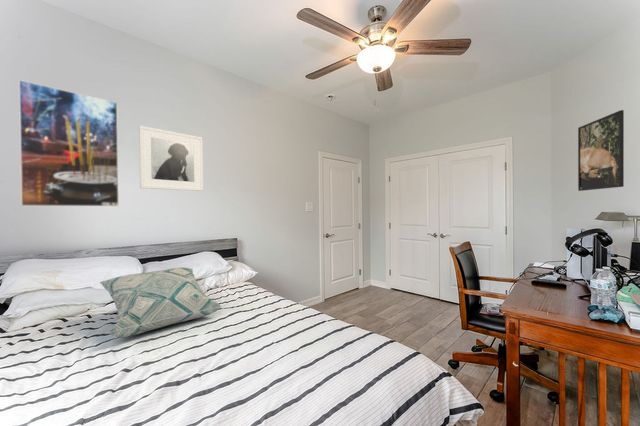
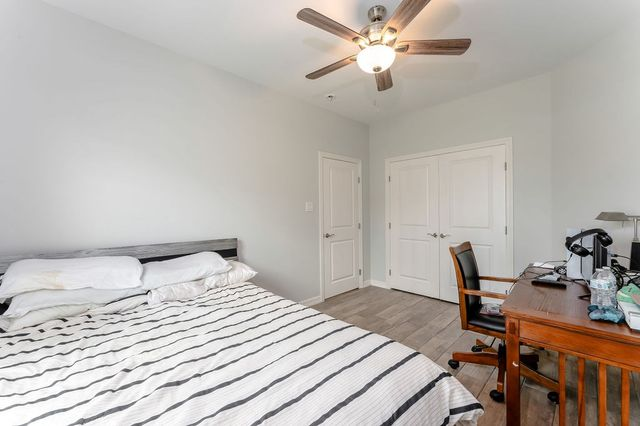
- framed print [18,79,120,207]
- decorative pillow [99,267,223,339]
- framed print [138,125,204,192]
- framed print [577,109,625,192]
